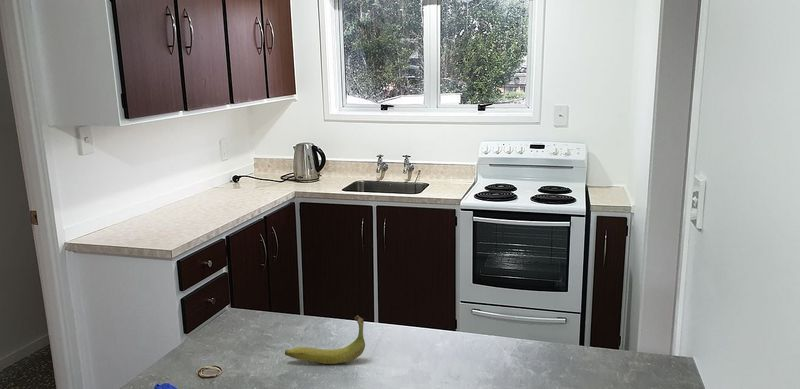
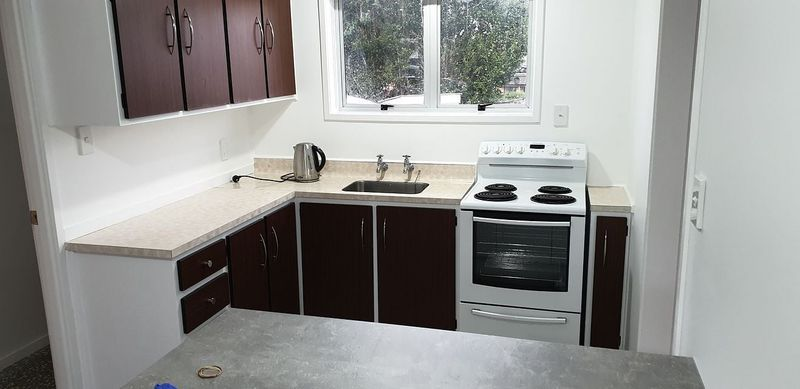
- banana [284,315,366,365]
